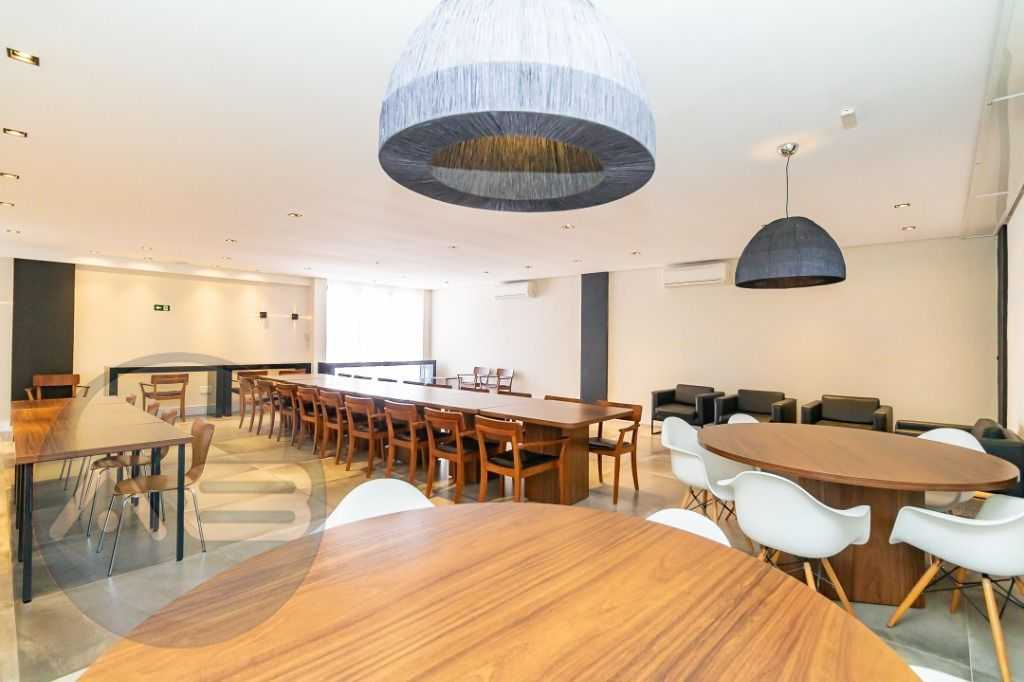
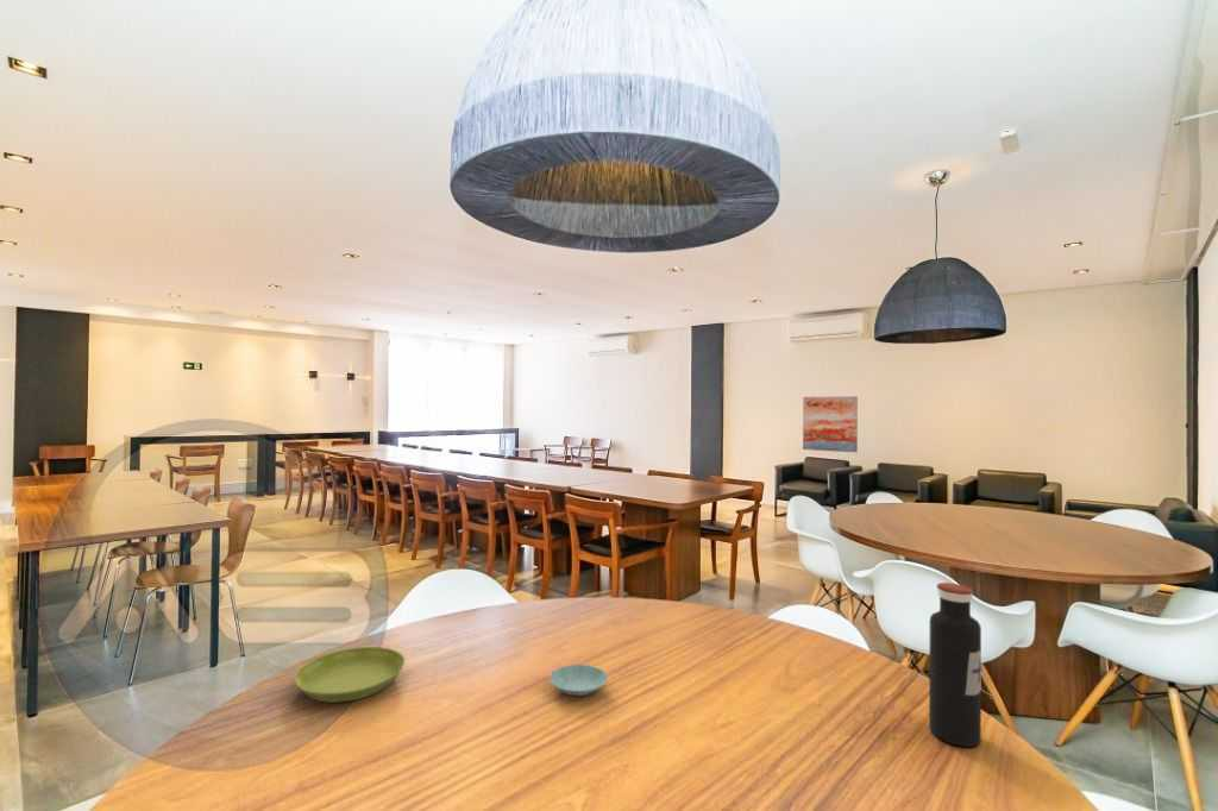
+ saucer [294,646,406,704]
+ wall art [802,395,859,453]
+ water bottle [928,581,982,748]
+ saucer [548,664,609,697]
